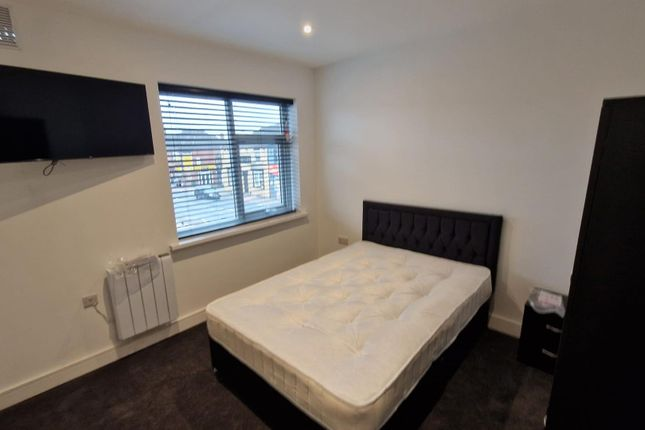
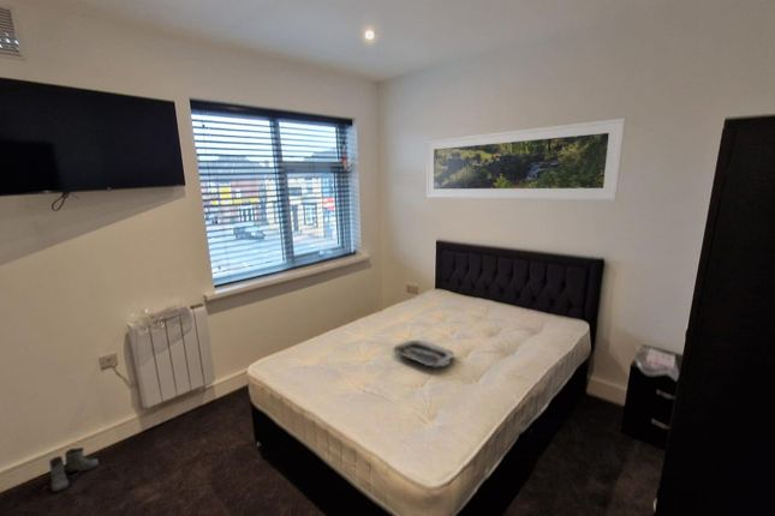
+ tray [392,340,455,367]
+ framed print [425,116,626,202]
+ boots [48,446,100,493]
